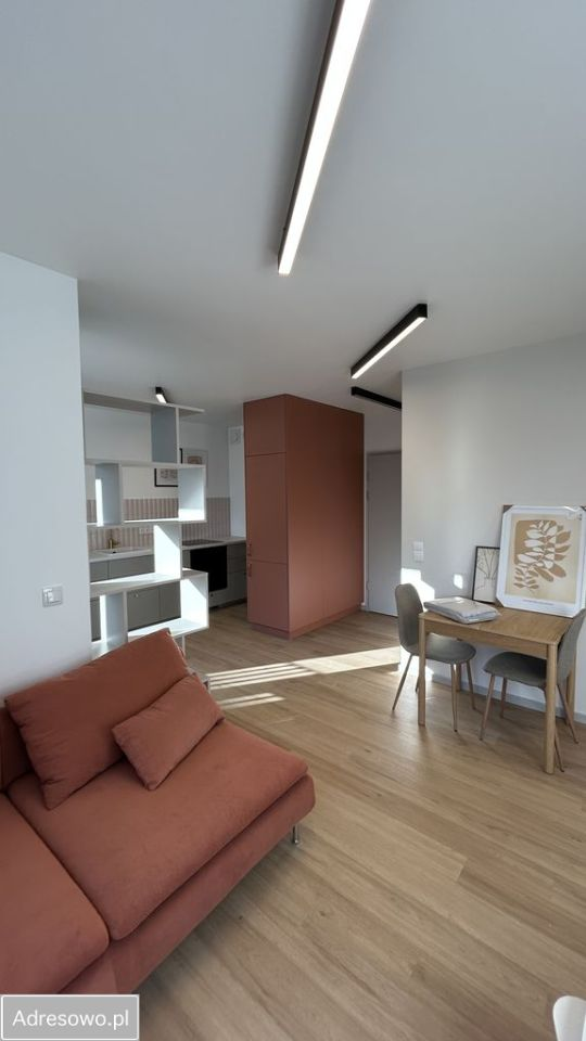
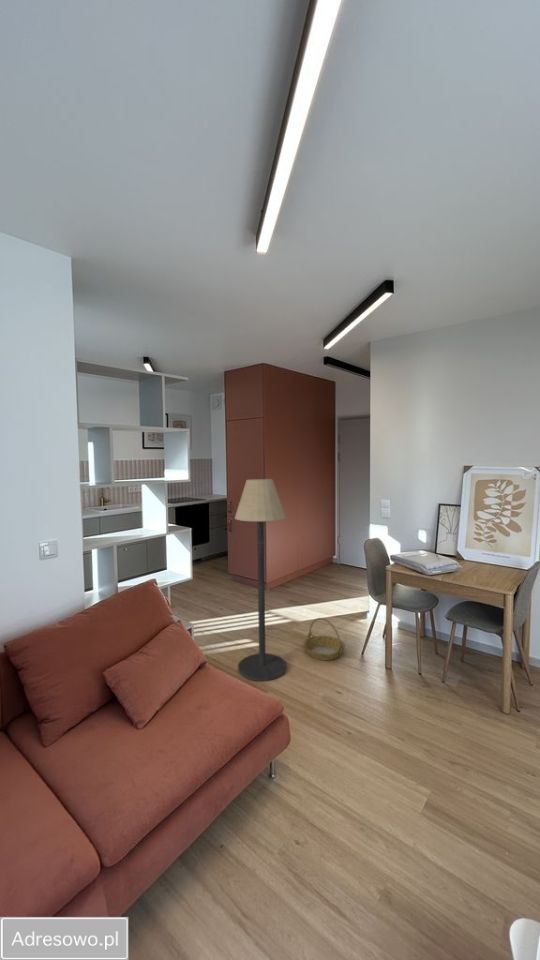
+ floor lamp [234,478,288,682]
+ basket [303,617,346,661]
